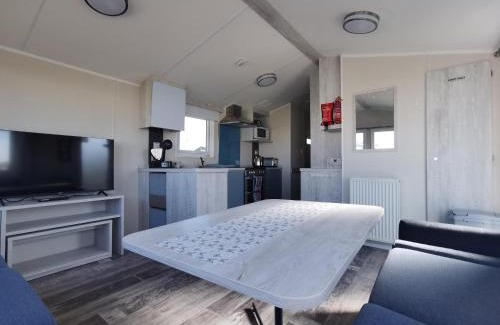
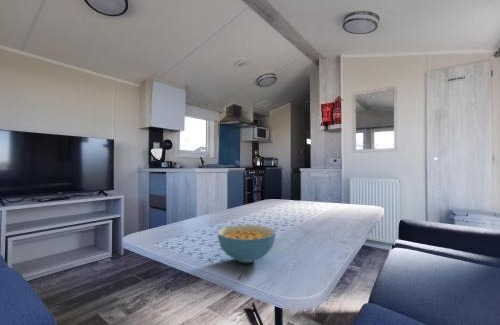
+ cereal bowl [217,224,277,264]
